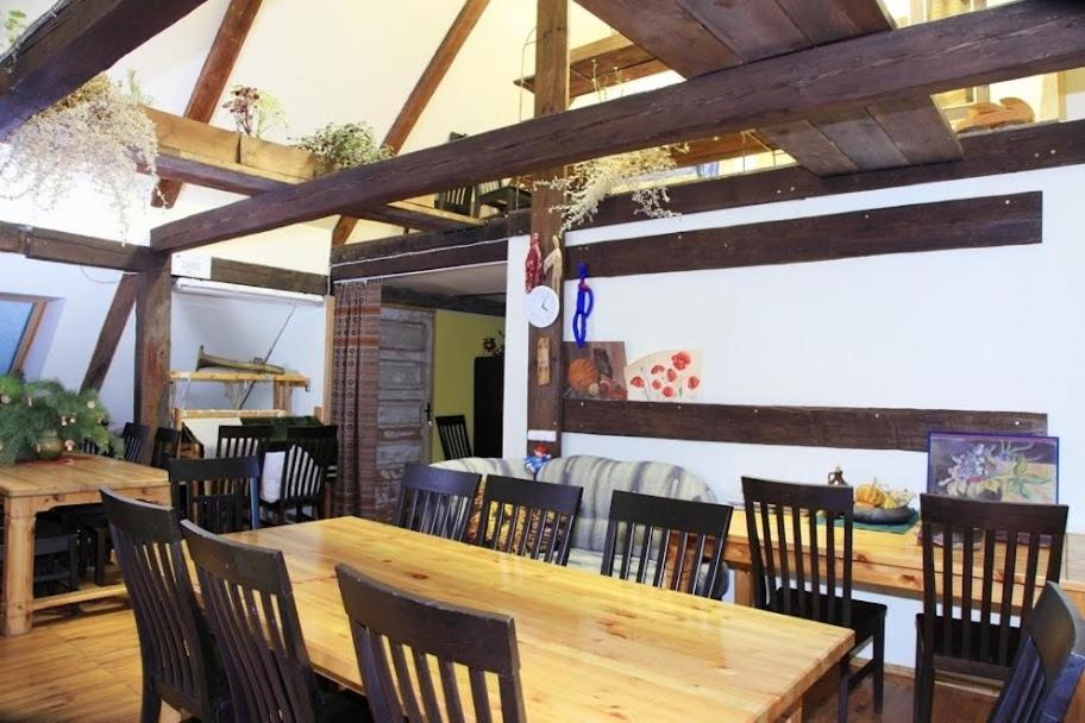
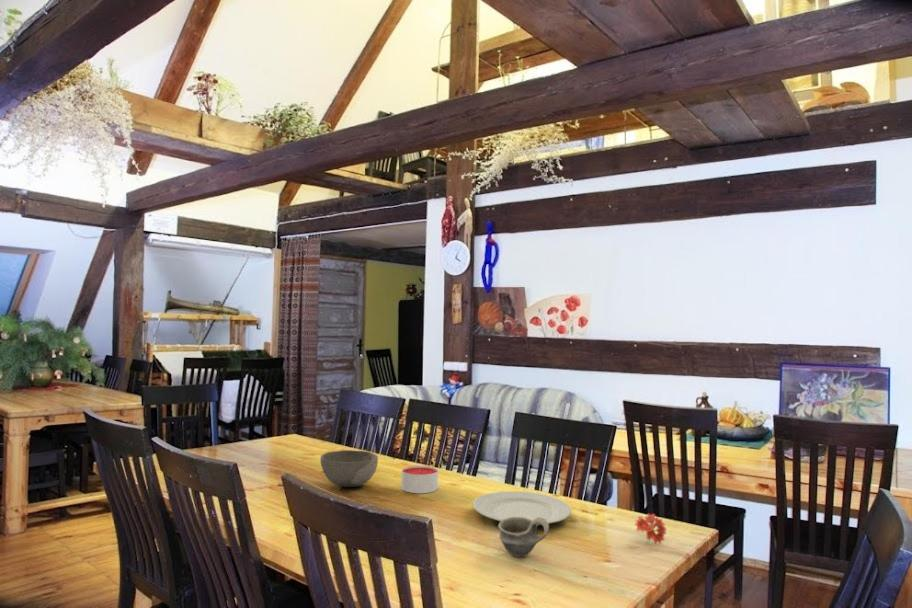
+ flower [633,512,668,545]
+ cup [497,517,550,558]
+ chinaware [472,490,572,526]
+ bowl [319,449,379,488]
+ candle [400,465,439,494]
